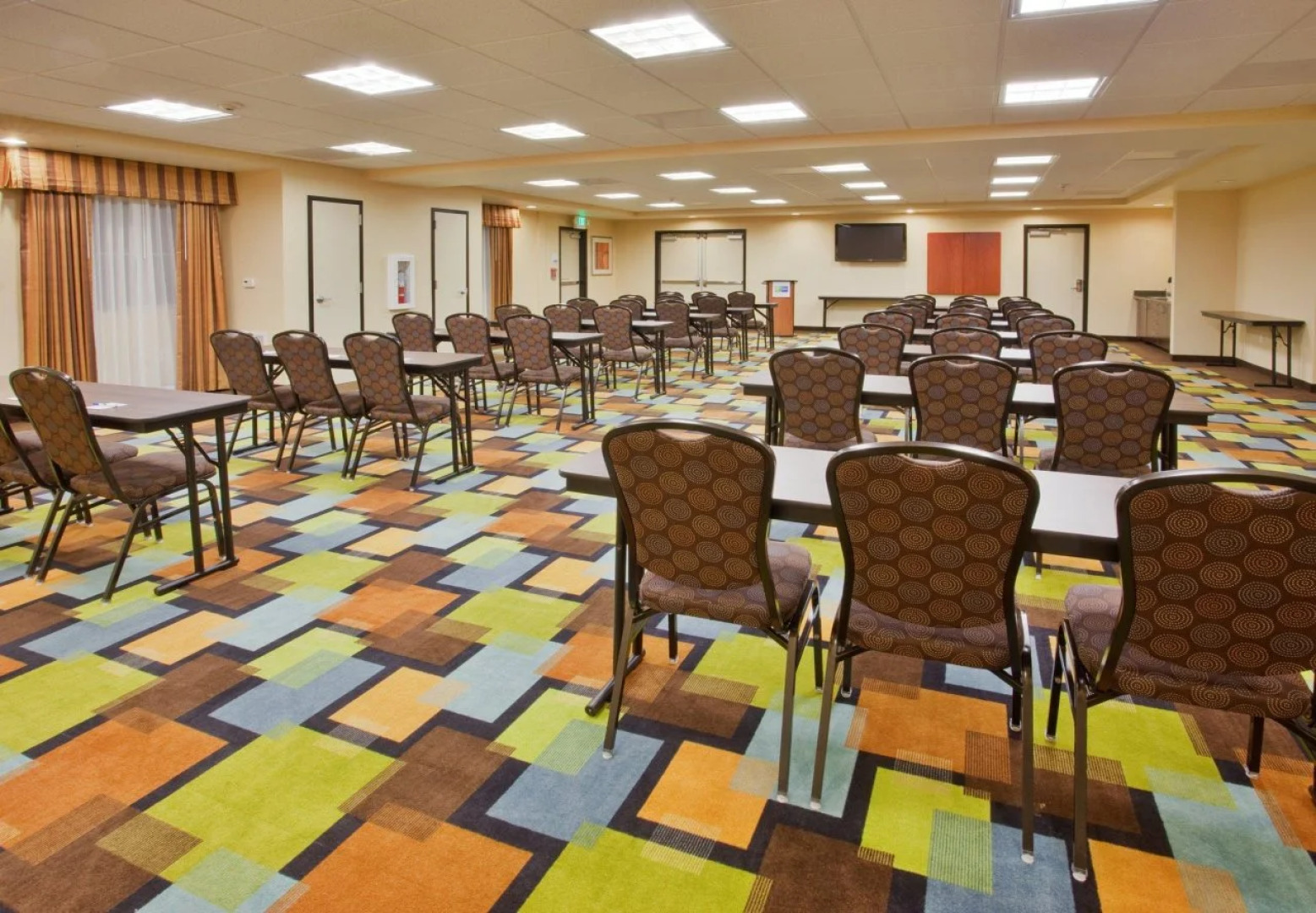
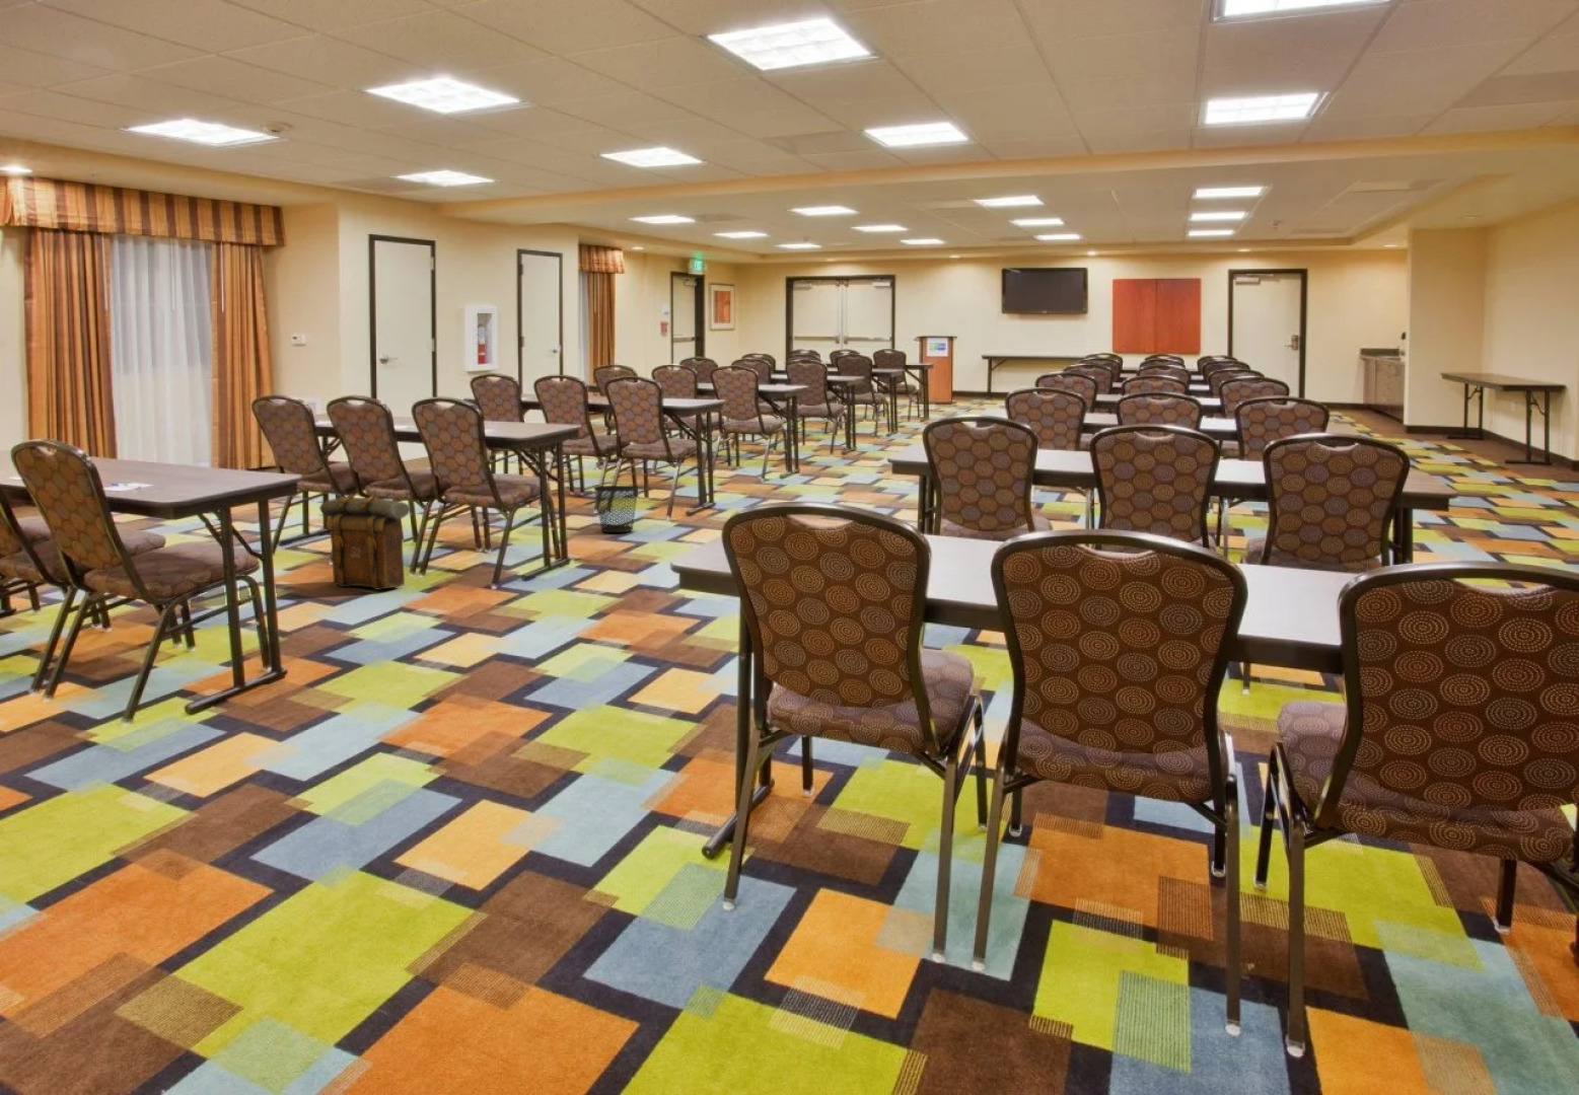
+ wastebasket [593,485,638,534]
+ backpack [318,493,412,591]
